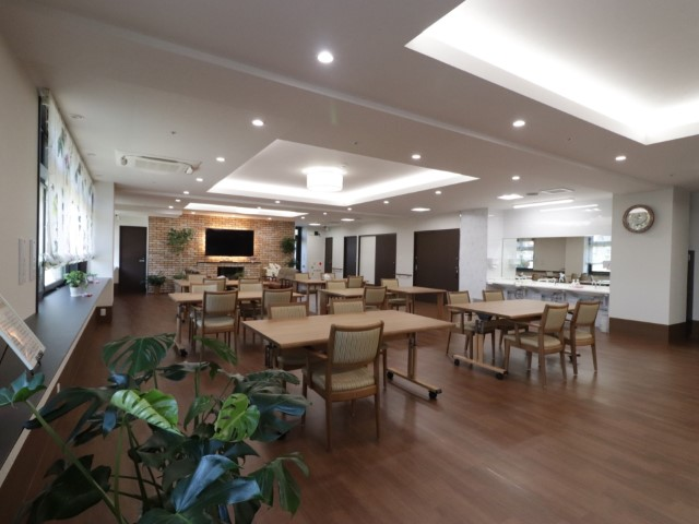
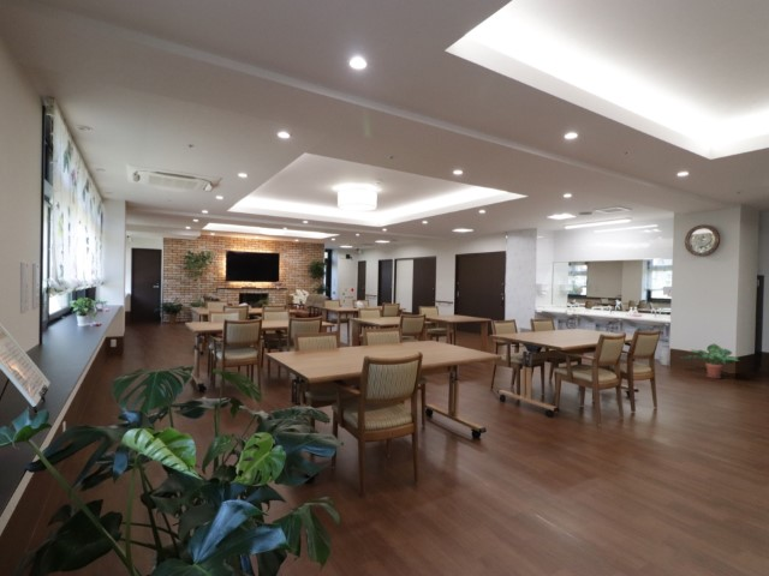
+ potted plant [679,342,741,379]
